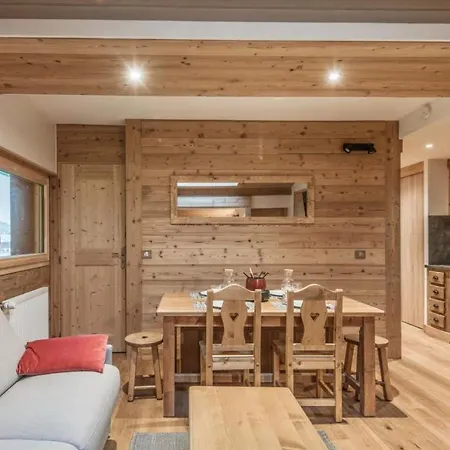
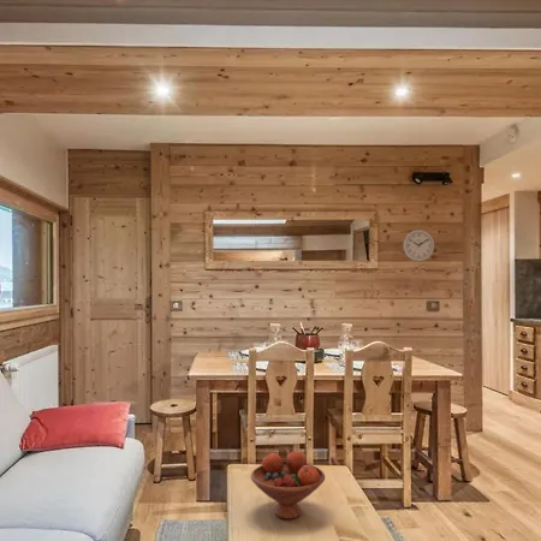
+ wall clock [402,228,435,263]
+ fruit bowl [250,450,326,521]
